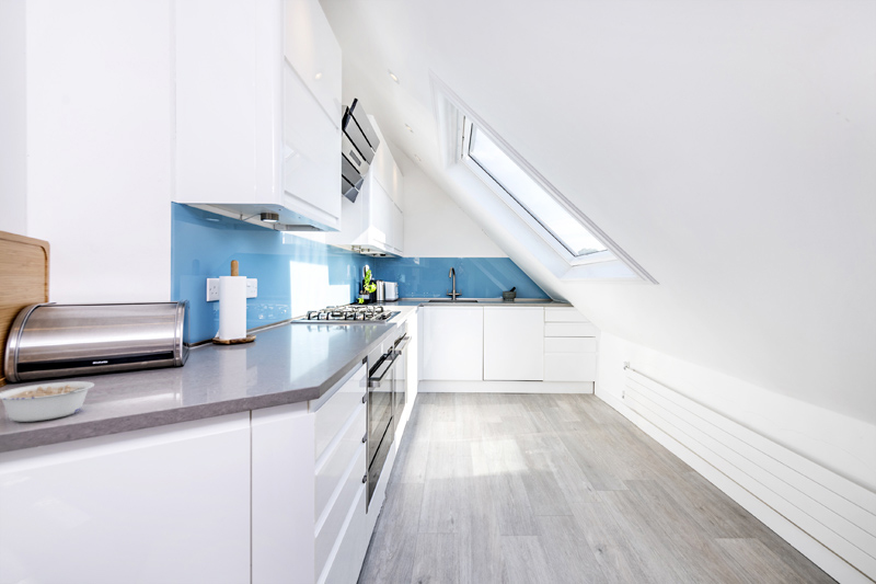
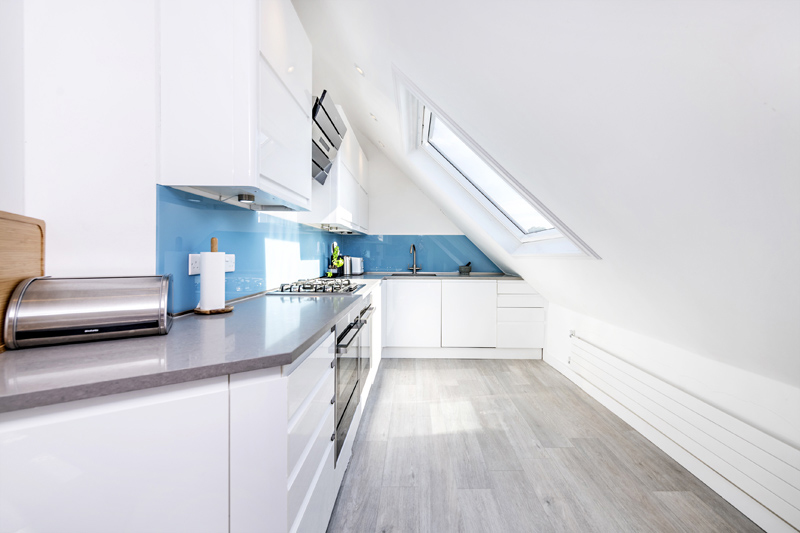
- legume [0,380,95,423]
